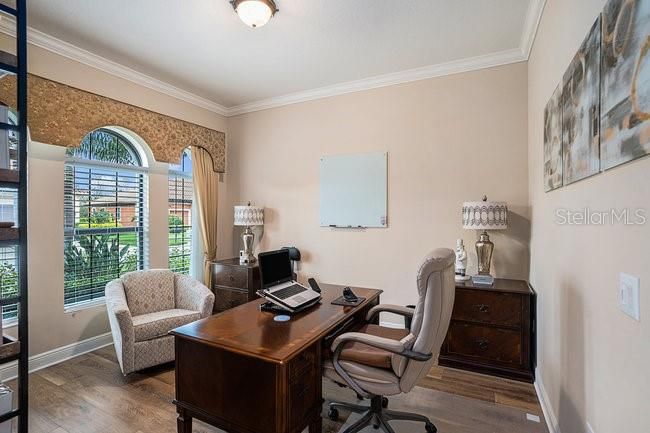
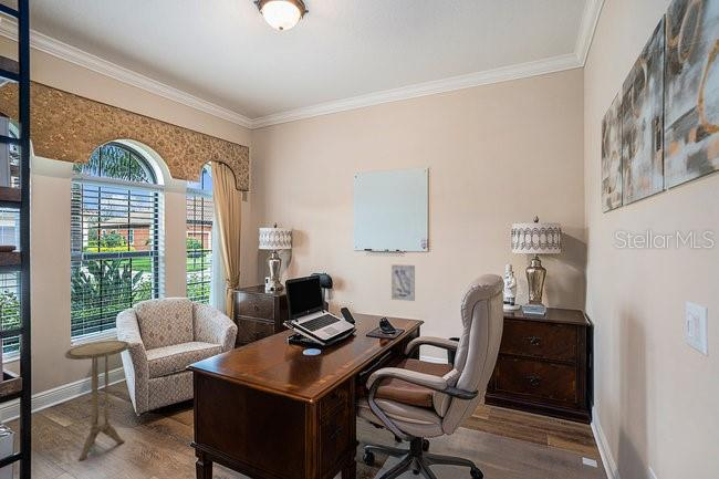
+ wall art [390,263,416,302]
+ side table [64,340,131,461]
